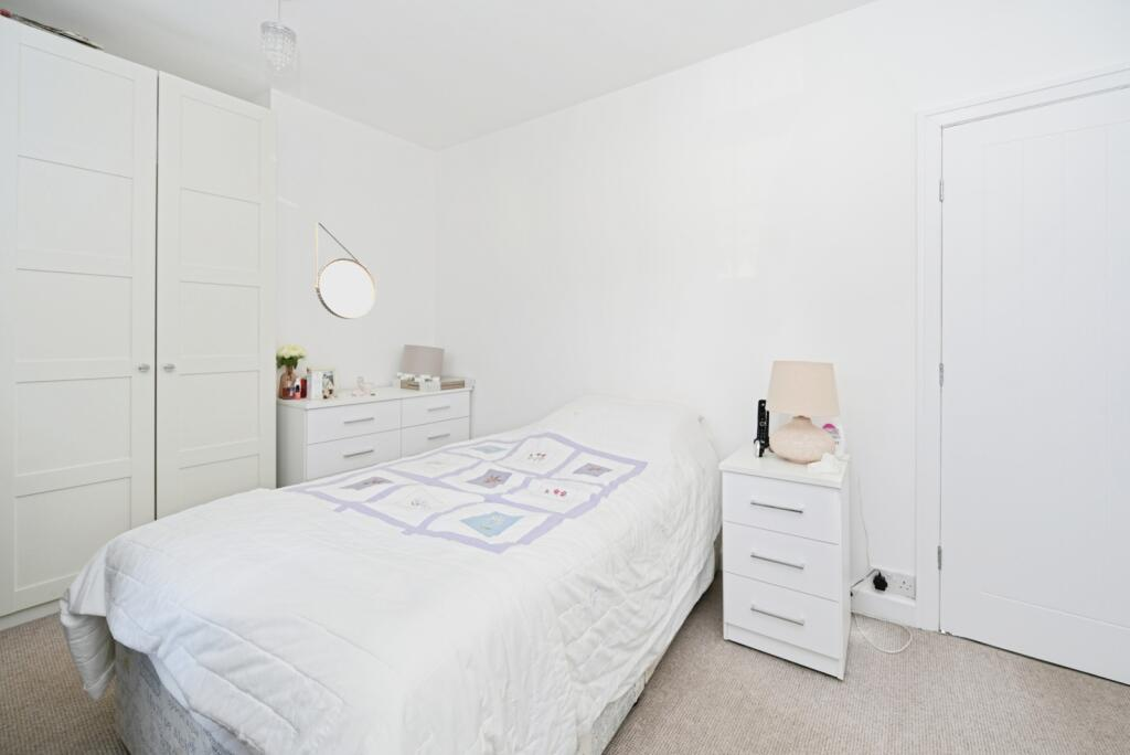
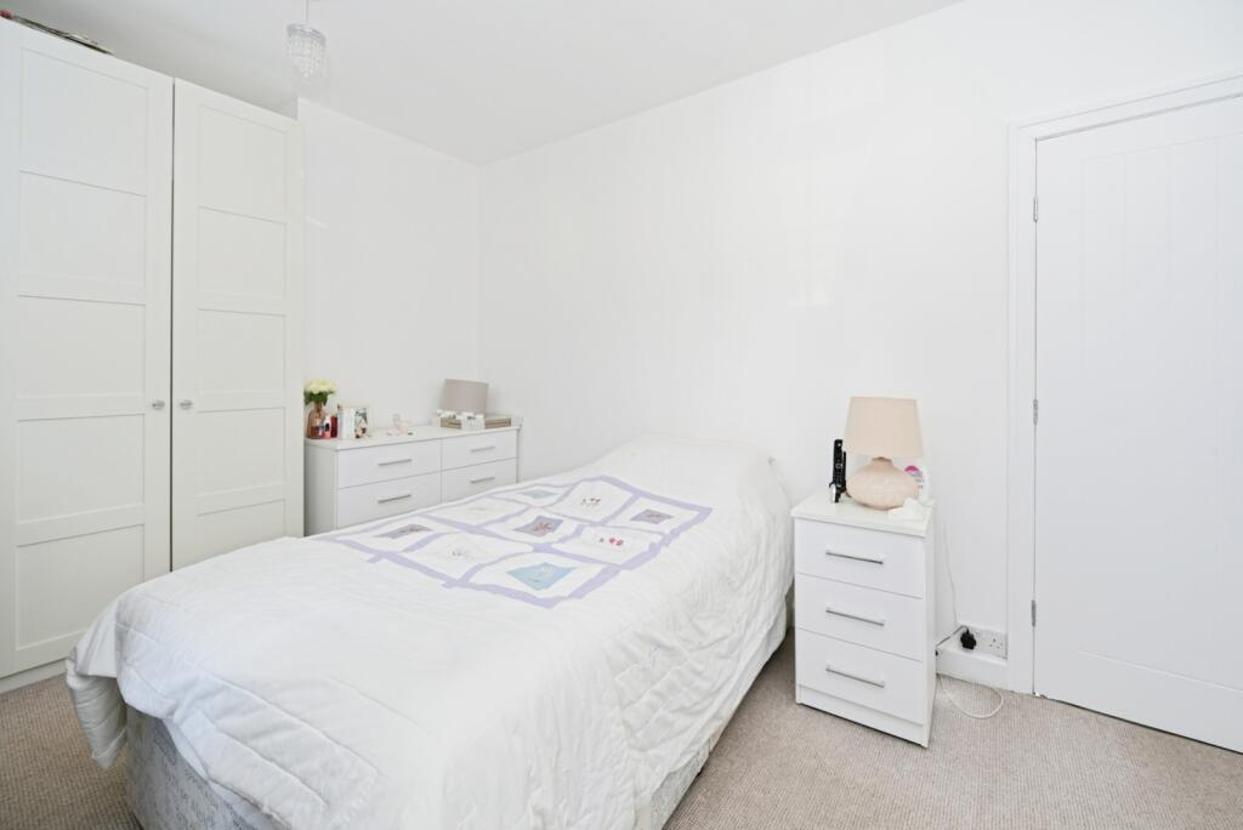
- home mirror [315,221,377,320]
